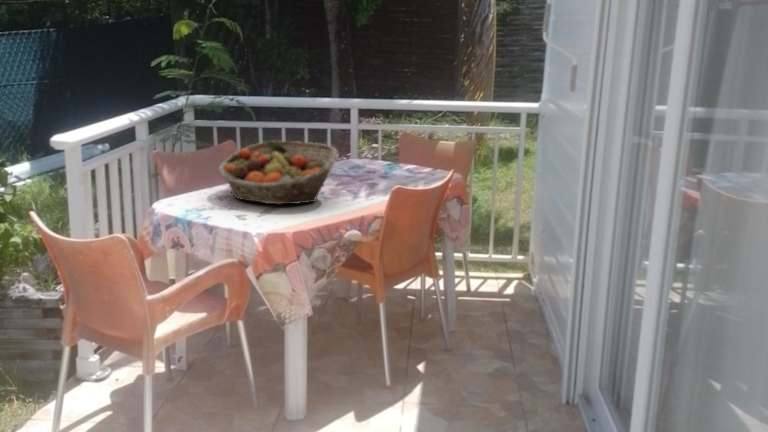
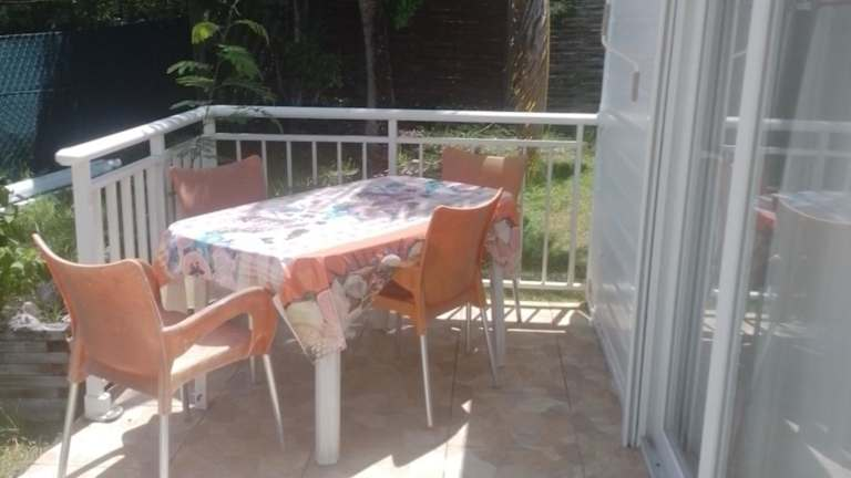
- fruit basket [217,140,340,205]
